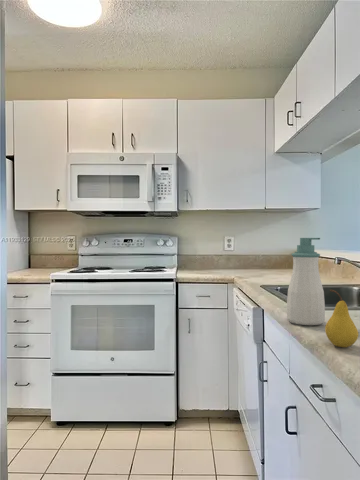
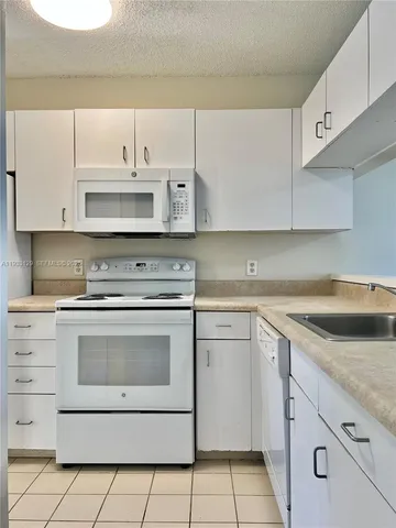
- fruit [324,288,359,348]
- soap bottle [286,237,326,326]
